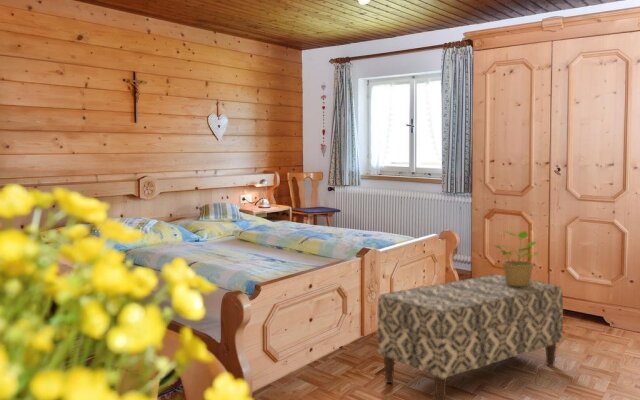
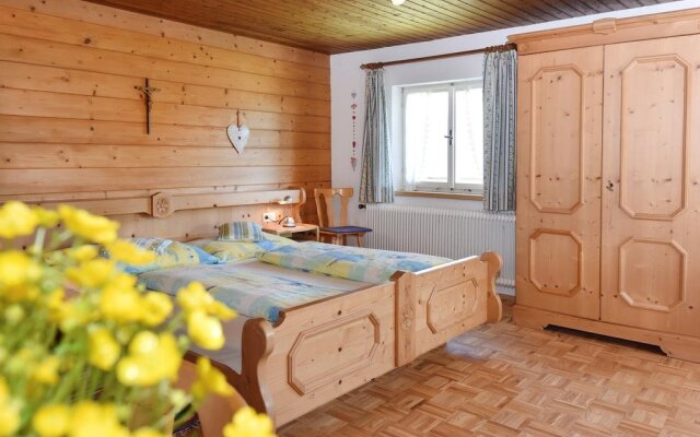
- potted plant [493,230,539,286]
- bench [376,273,564,400]
